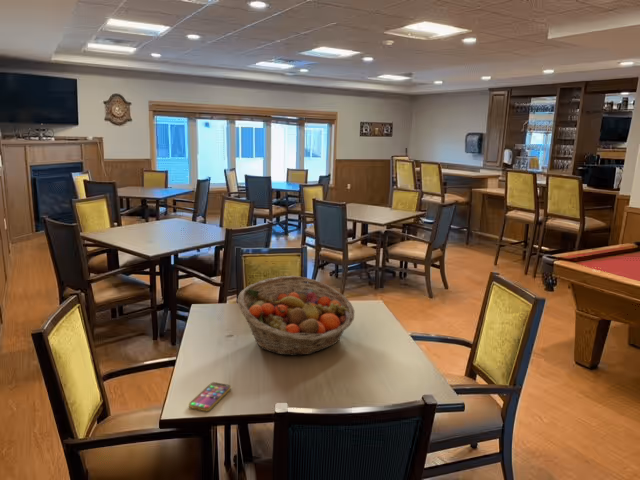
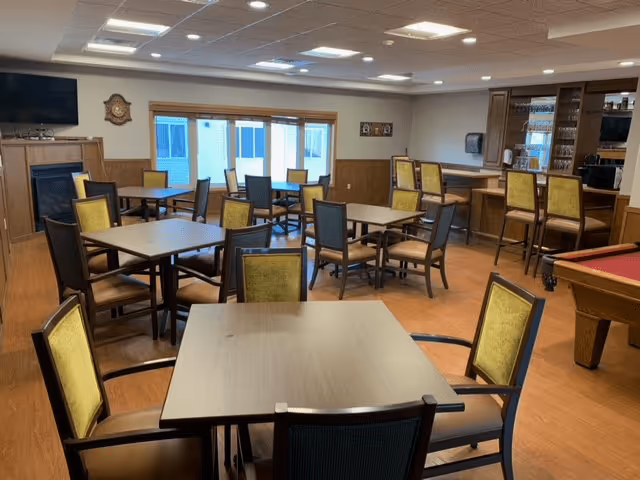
- fruit basket [236,275,356,356]
- smartphone [188,381,232,412]
